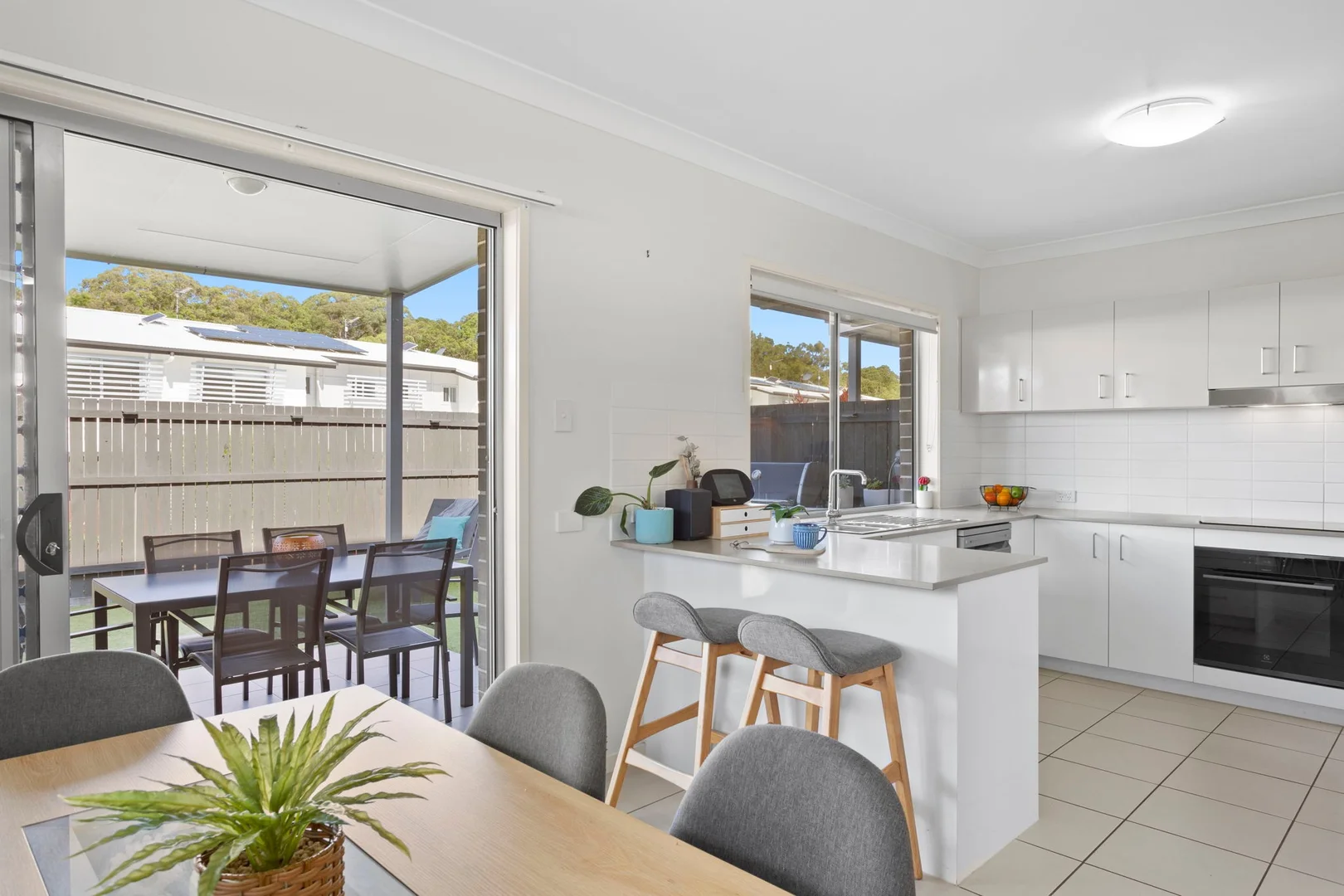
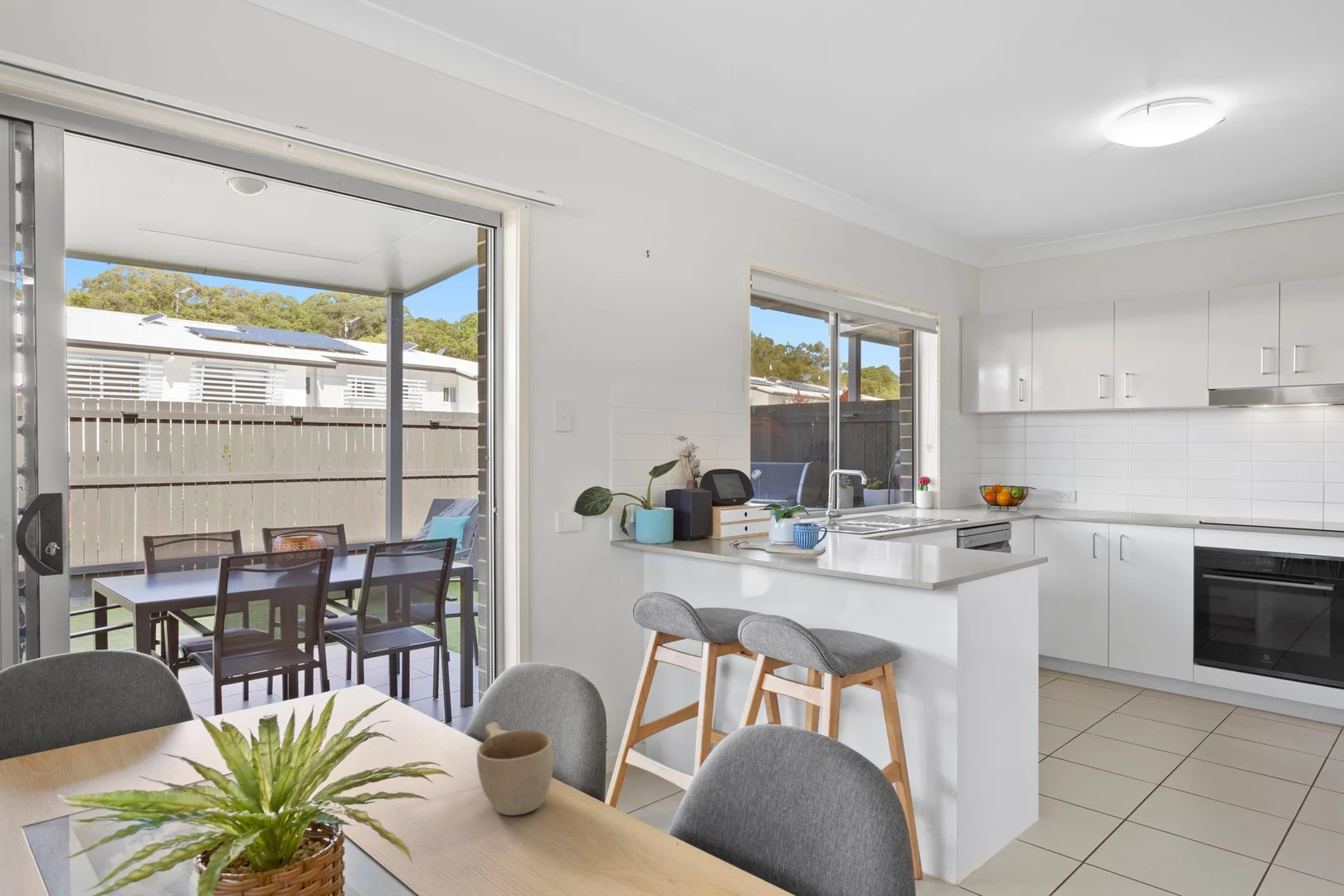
+ cup [476,721,554,816]
